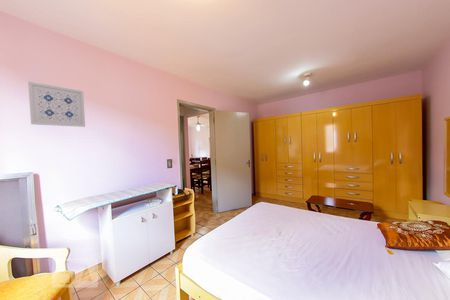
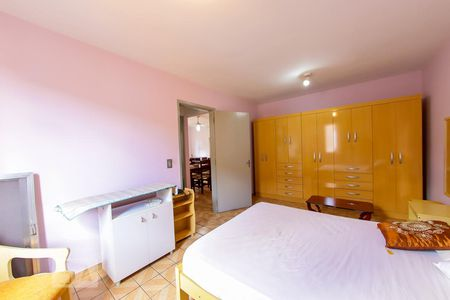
- wall art [27,81,86,128]
